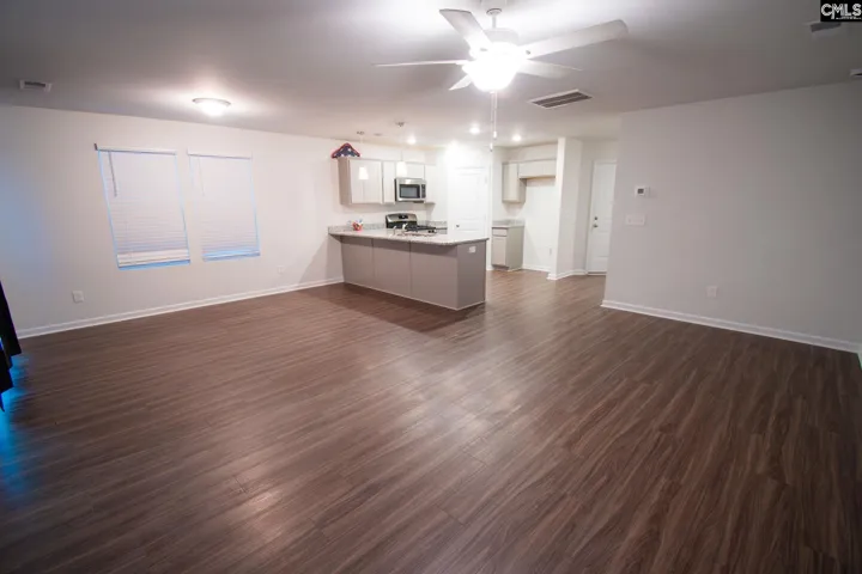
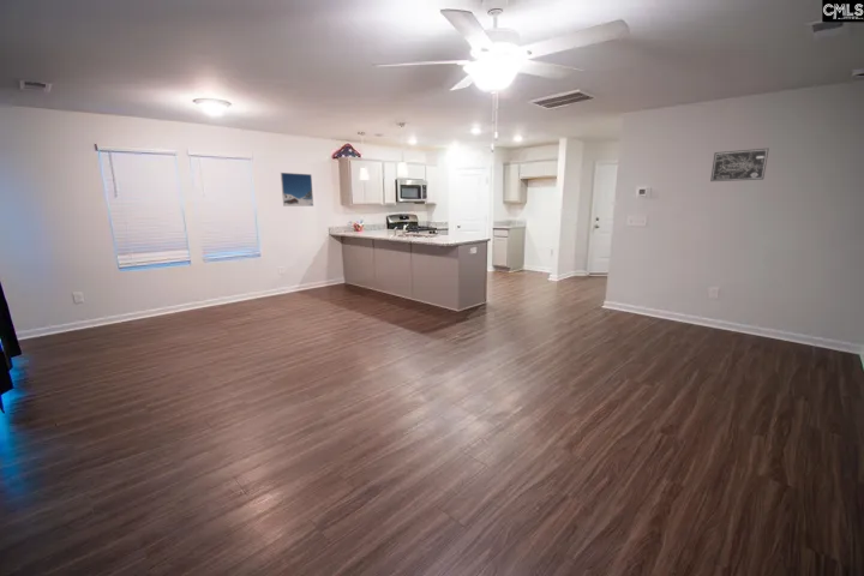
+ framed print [280,172,314,208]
+ wall art [709,148,770,182]
